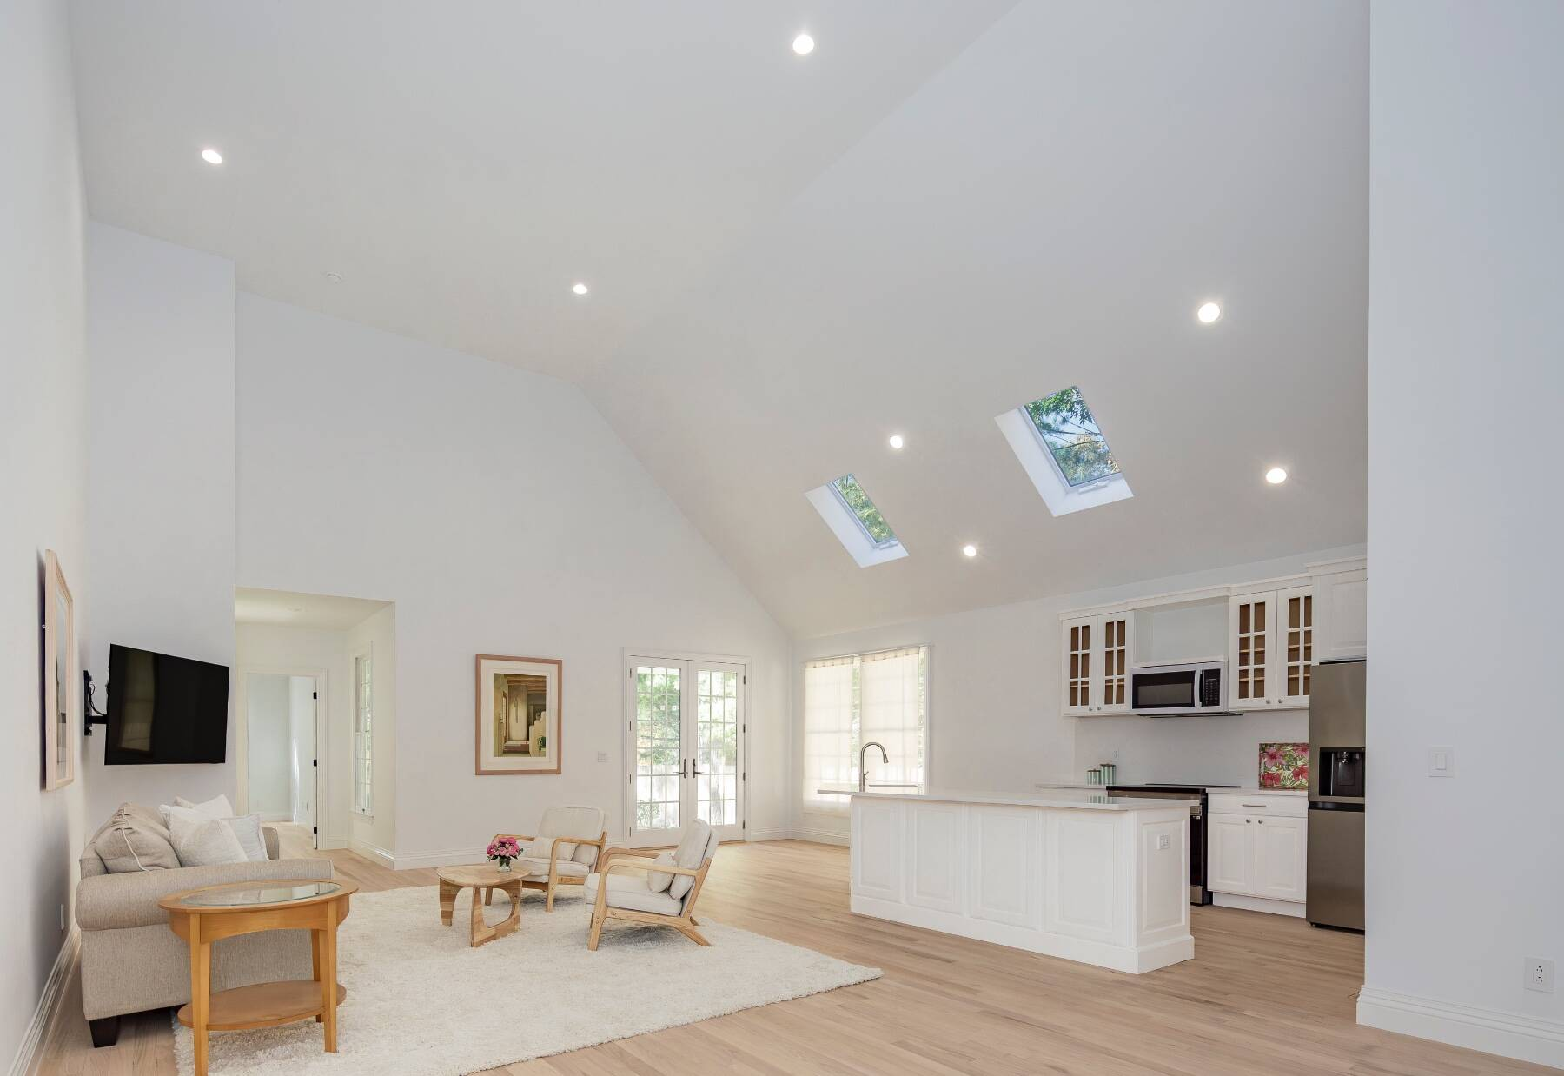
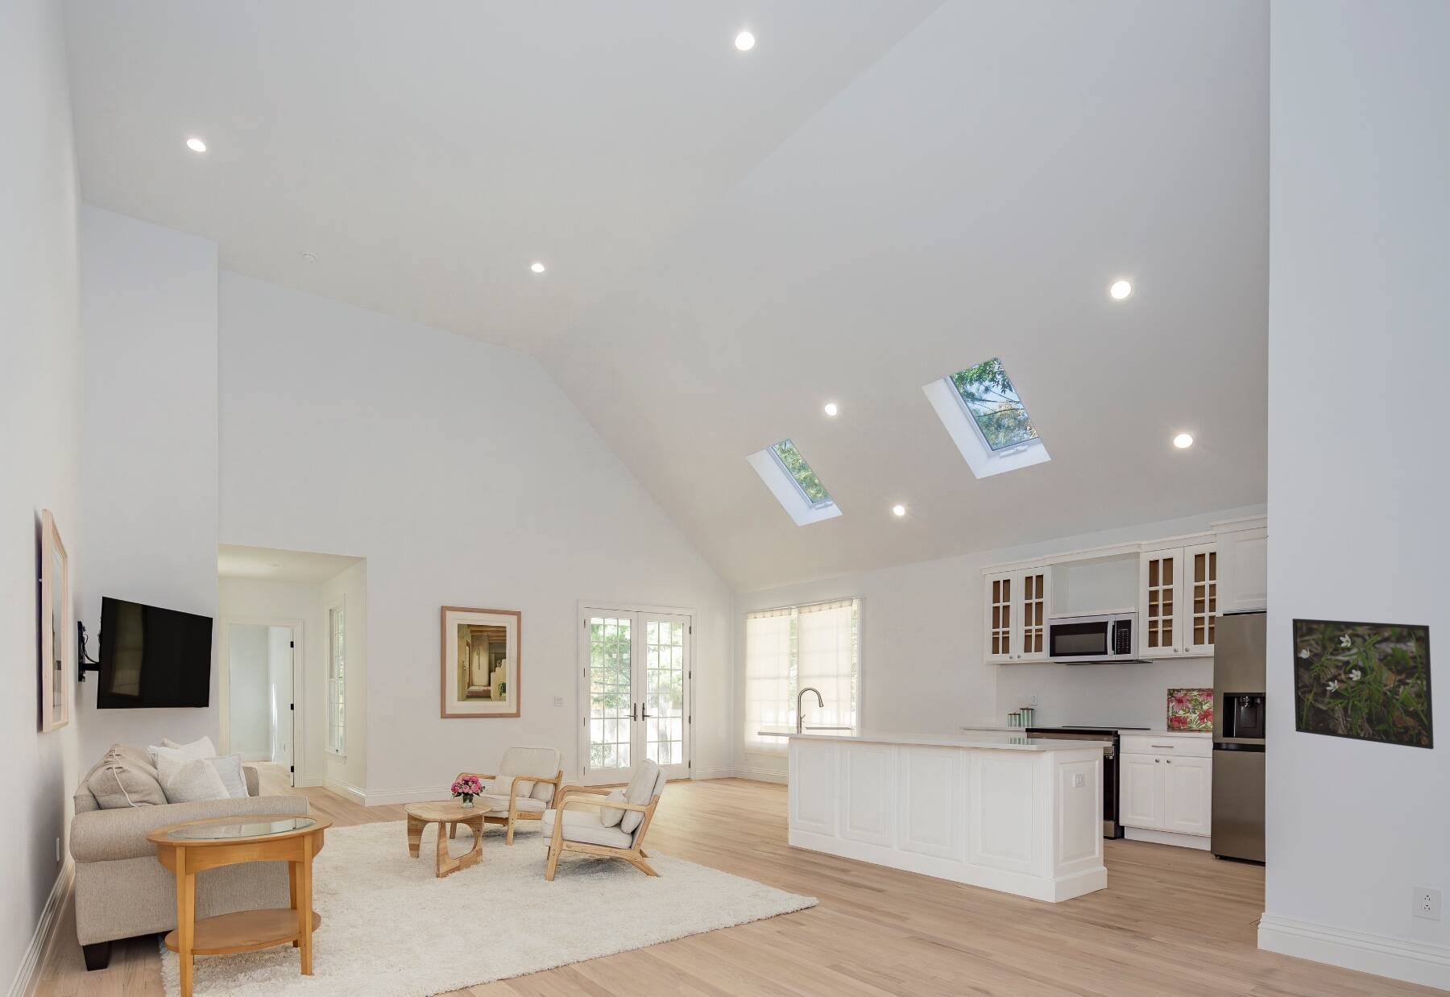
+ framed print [1291,618,1435,750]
